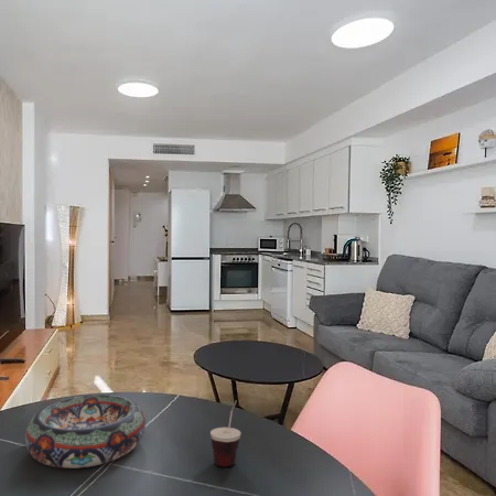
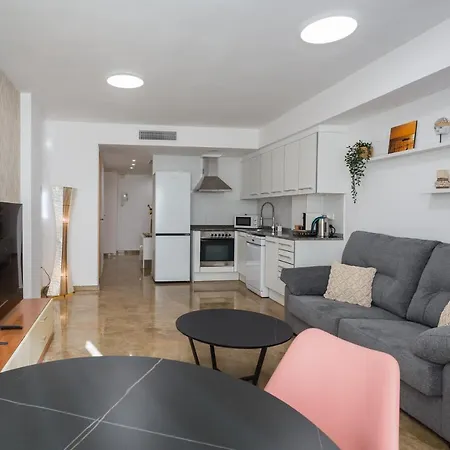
- cup [209,399,241,467]
- decorative bowl [24,393,147,470]
